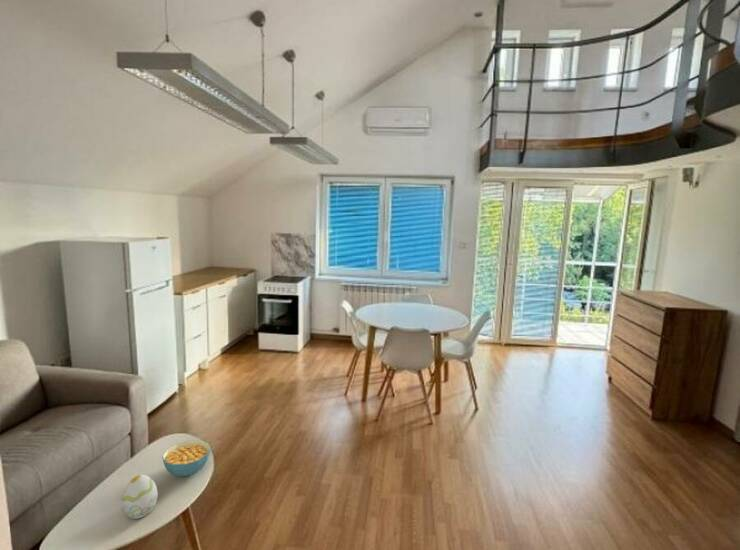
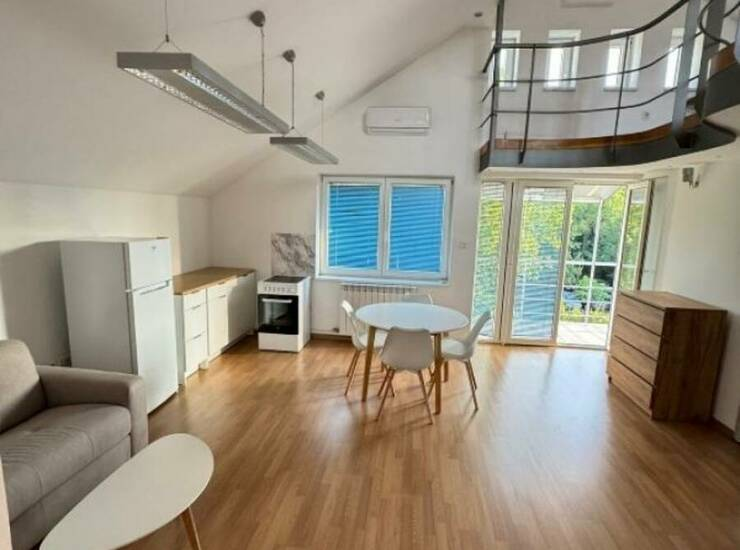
- cereal bowl [161,439,212,477]
- decorative egg [121,474,159,520]
